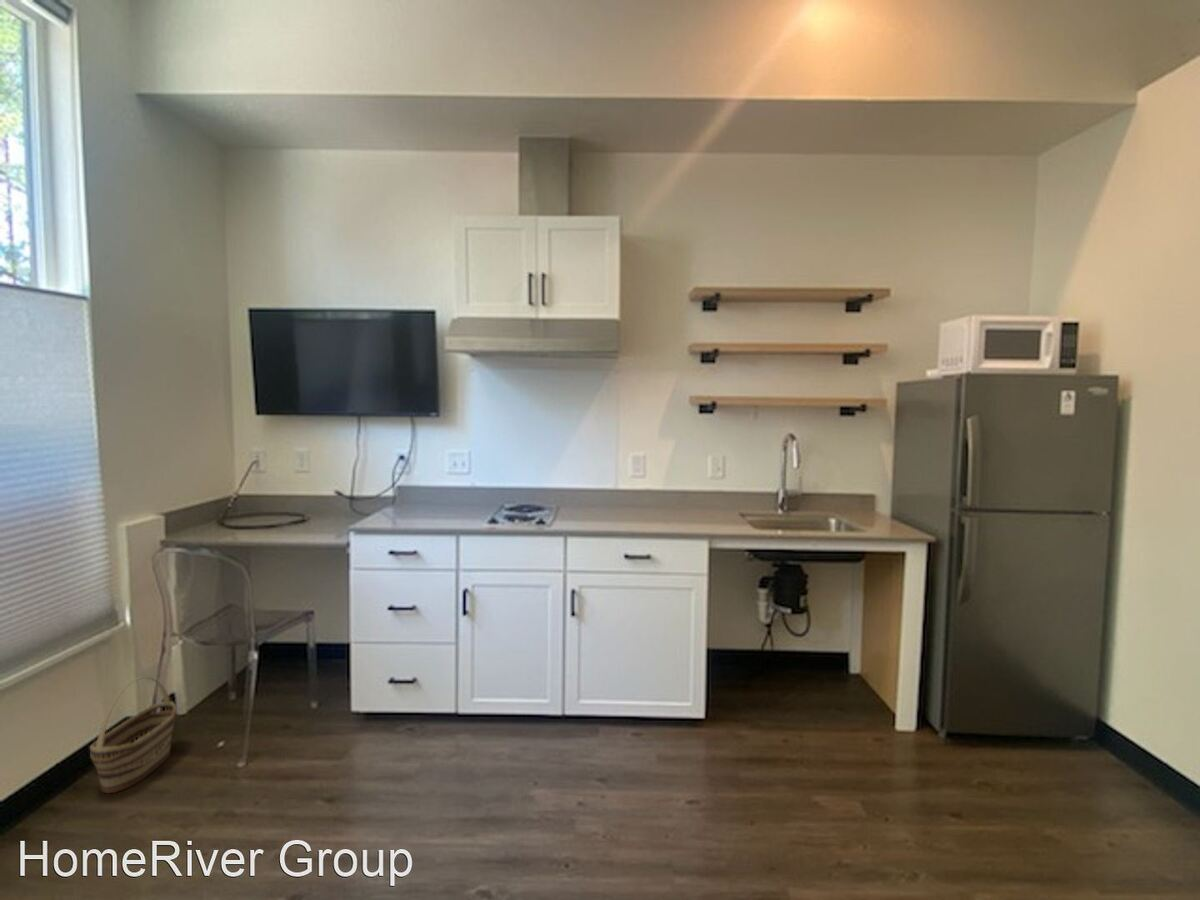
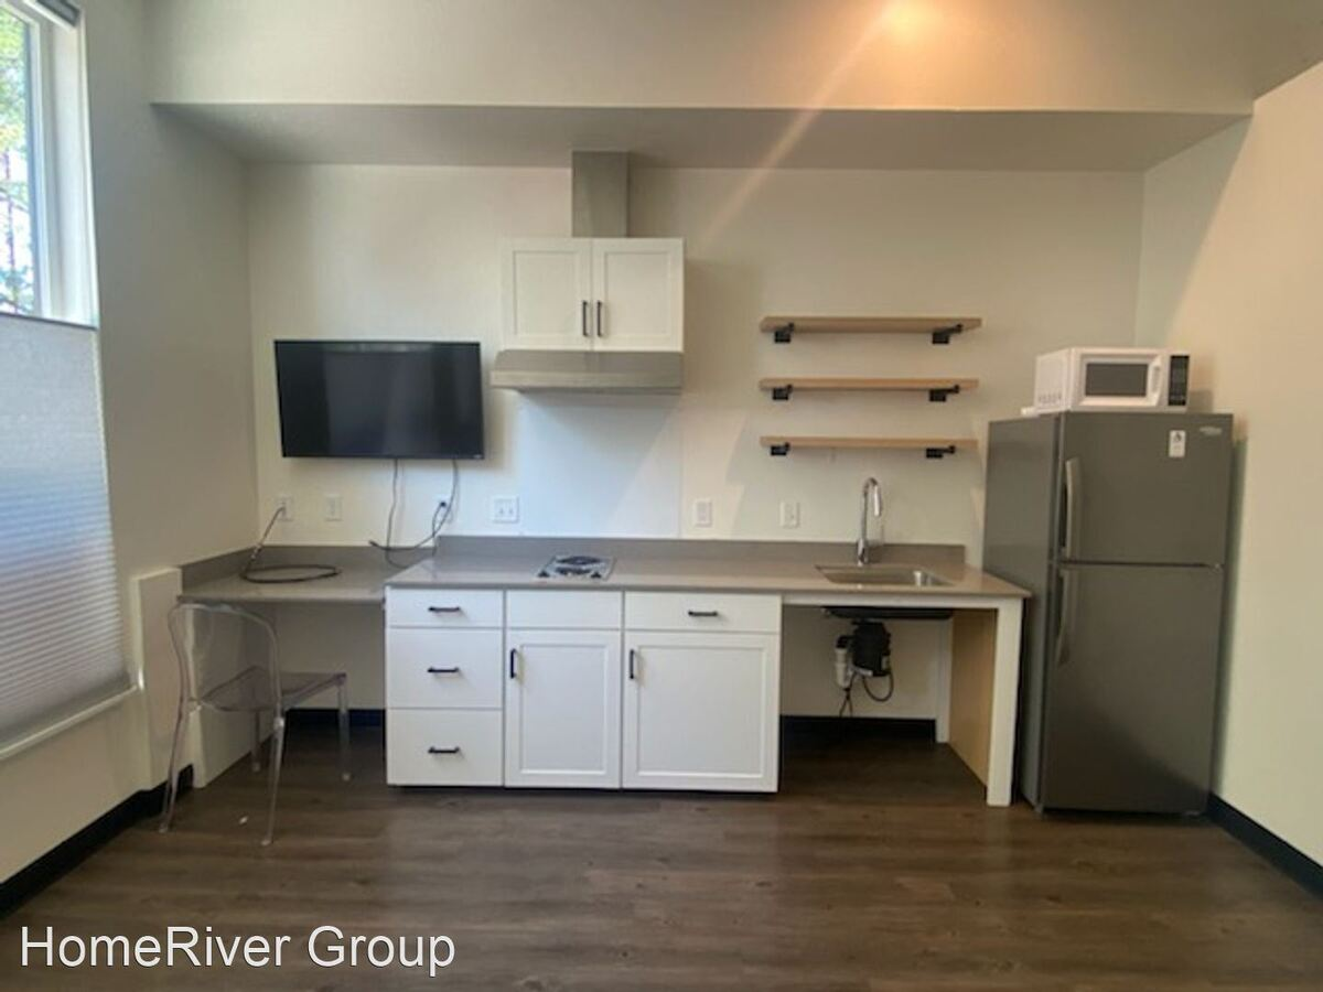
- basket [89,676,177,794]
